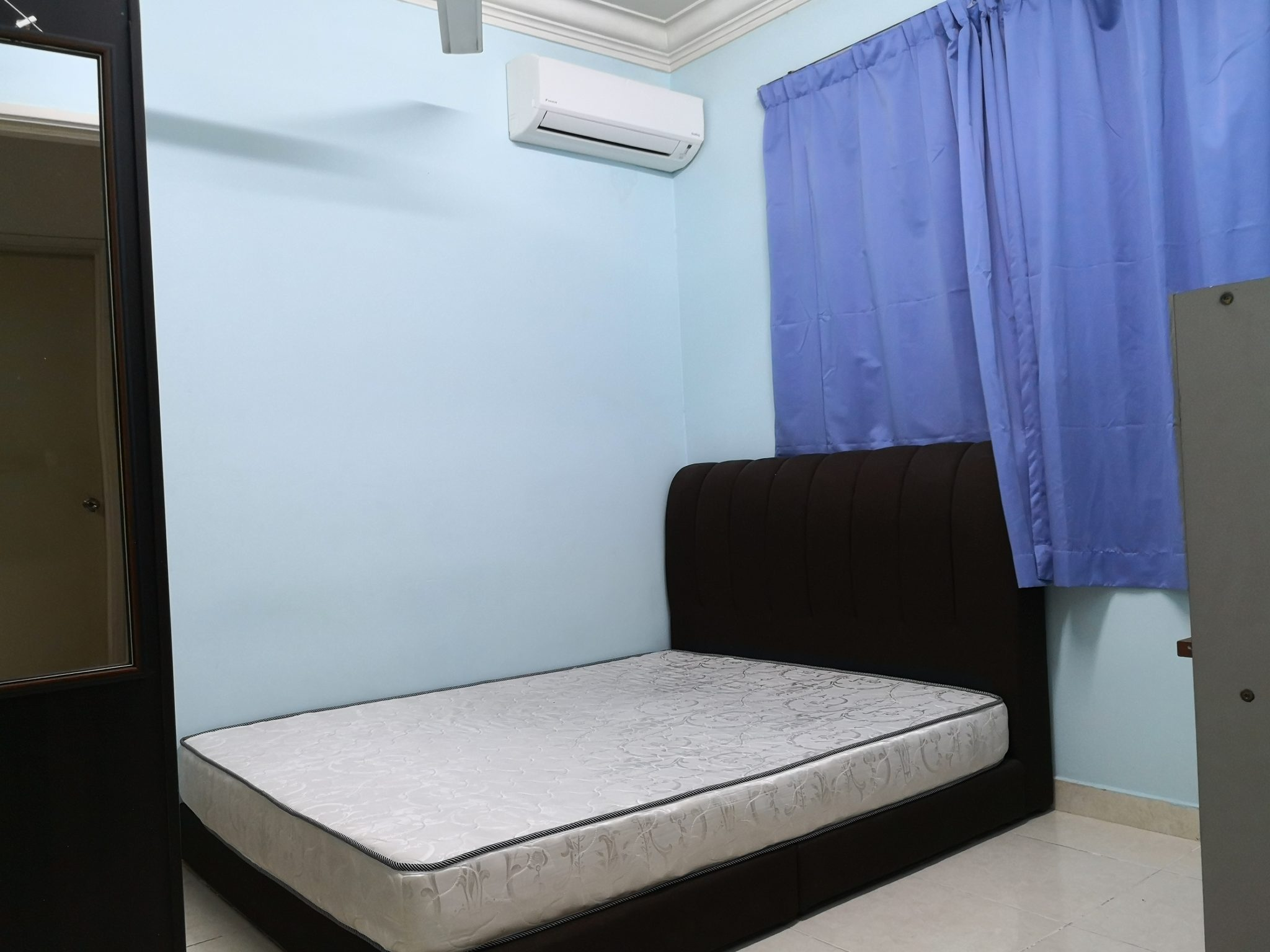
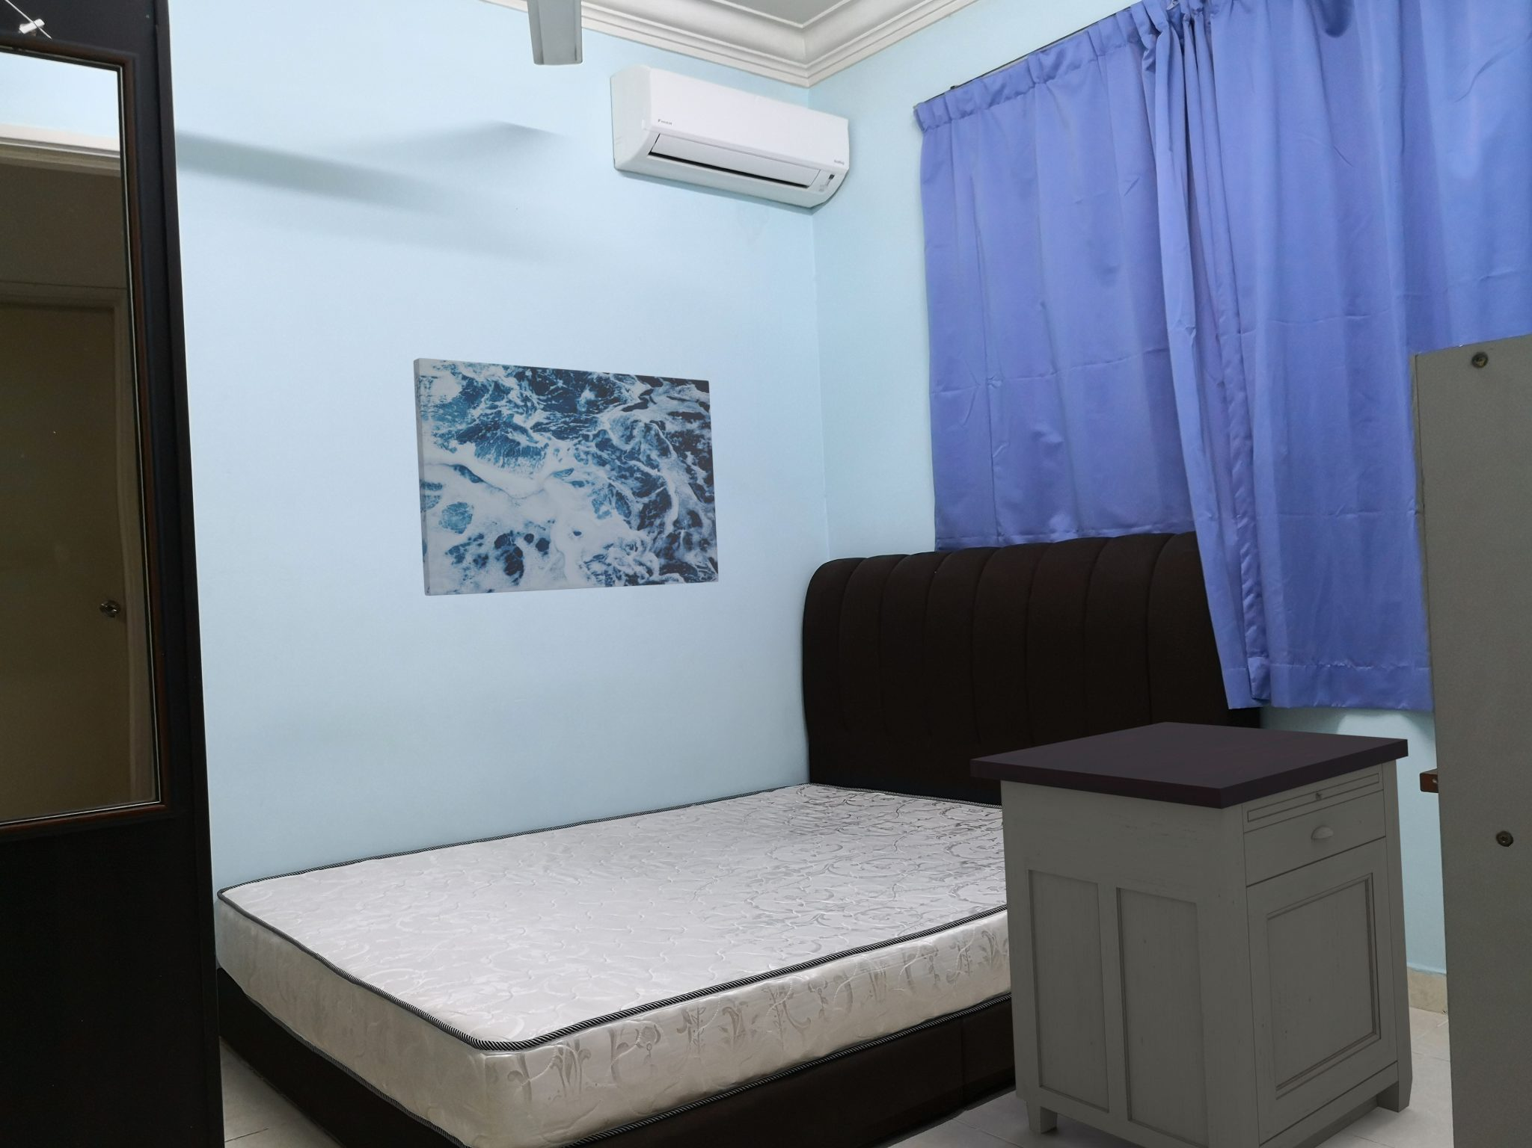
+ nightstand [970,721,1413,1148]
+ wall art [413,357,720,597]
